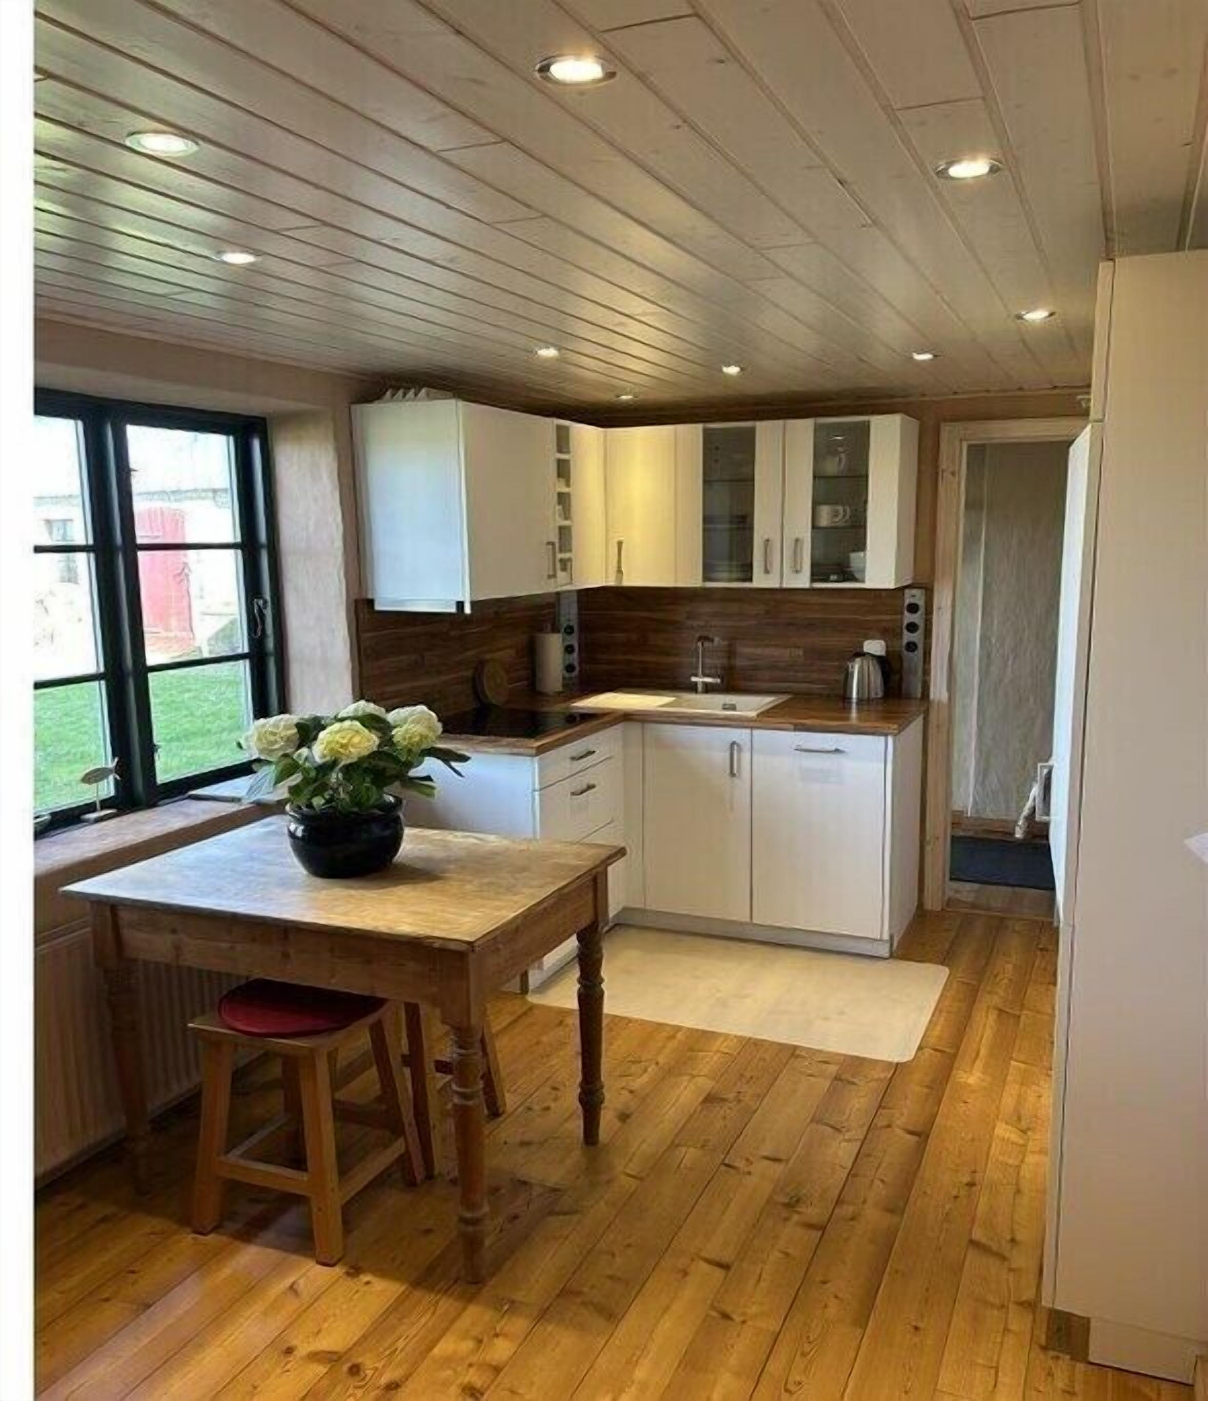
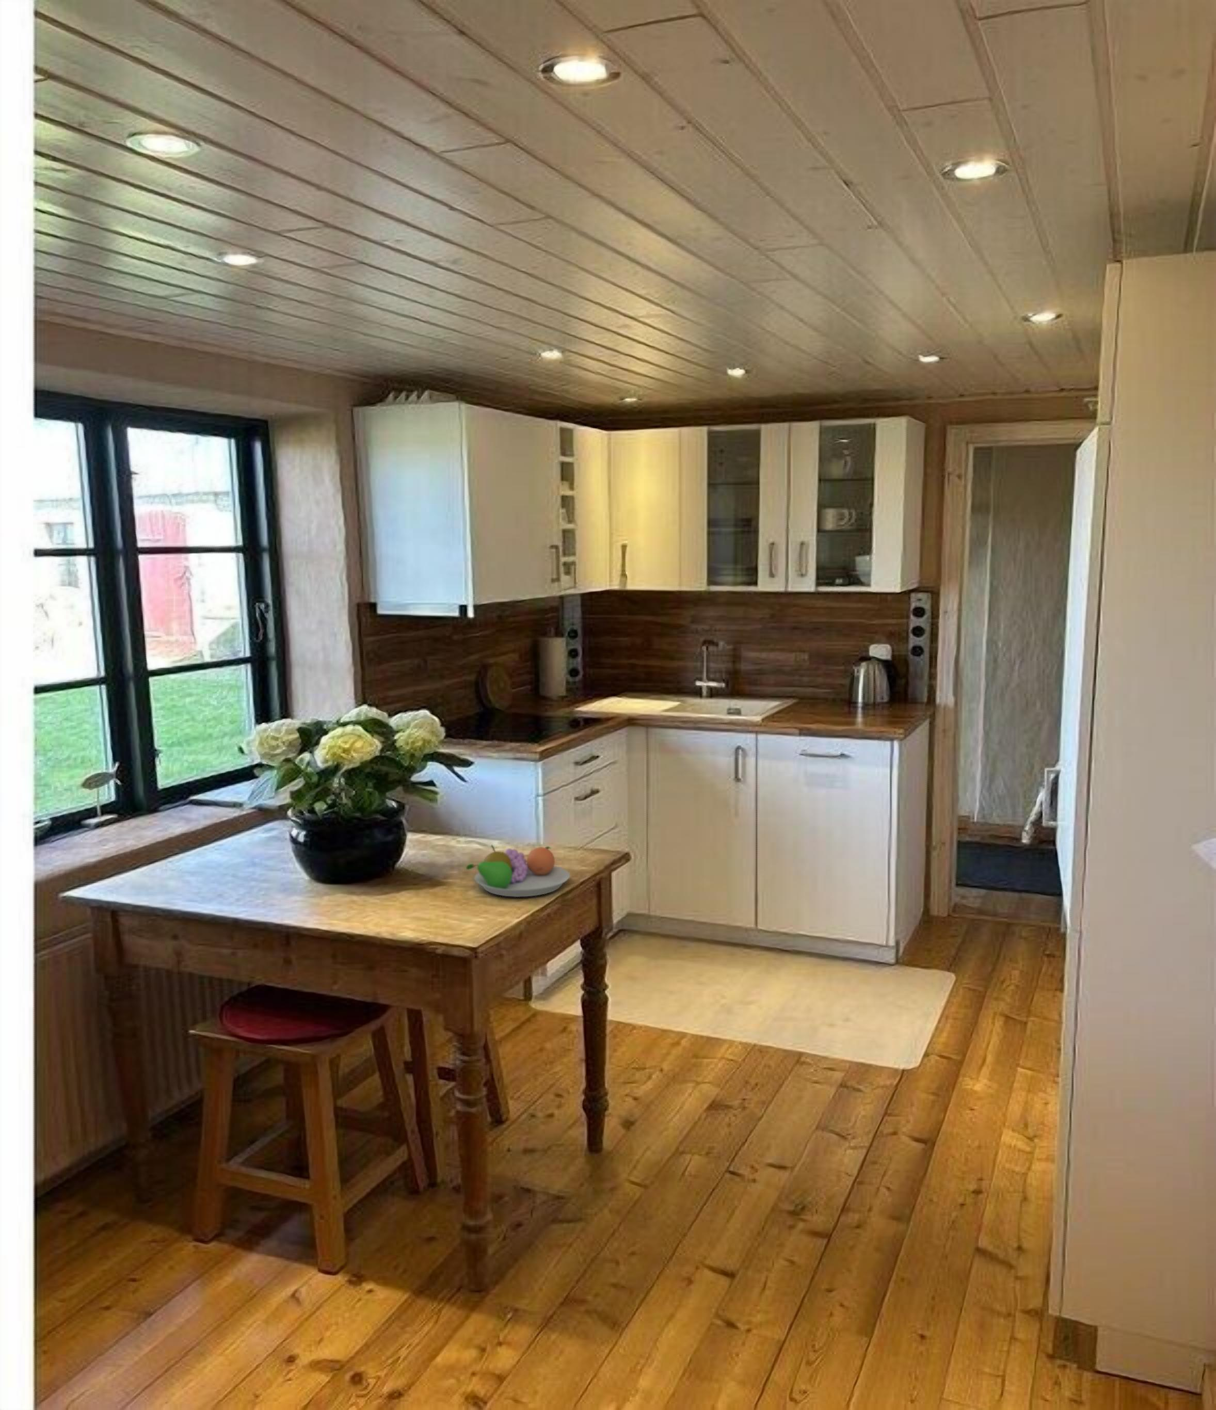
+ fruit bowl [465,844,571,898]
